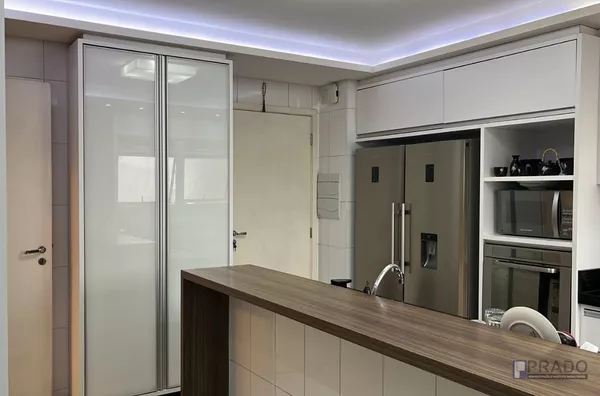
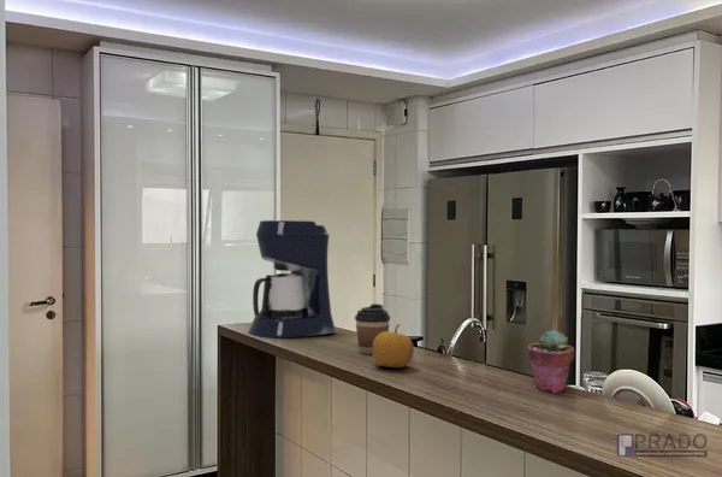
+ coffee cup [354,302,391,355]
+ fruit [372,323,415,369]
+ coffee maker [247,219,337,340]
+ potted succulent [527,329,575,394]
